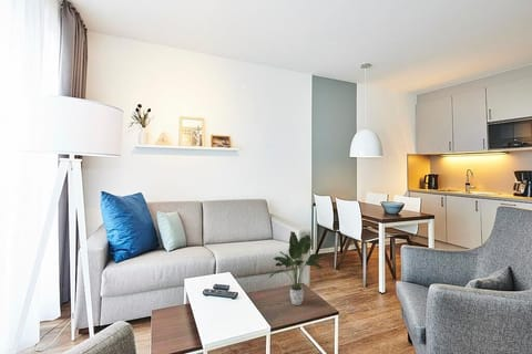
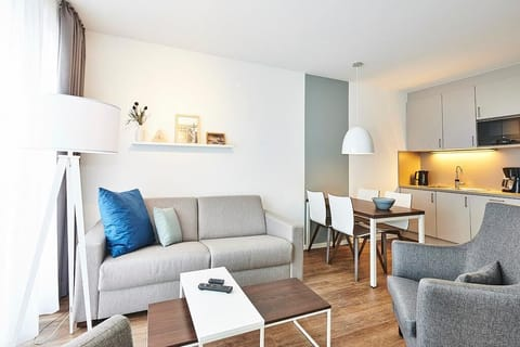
- potted plant [268,230,325,306]
